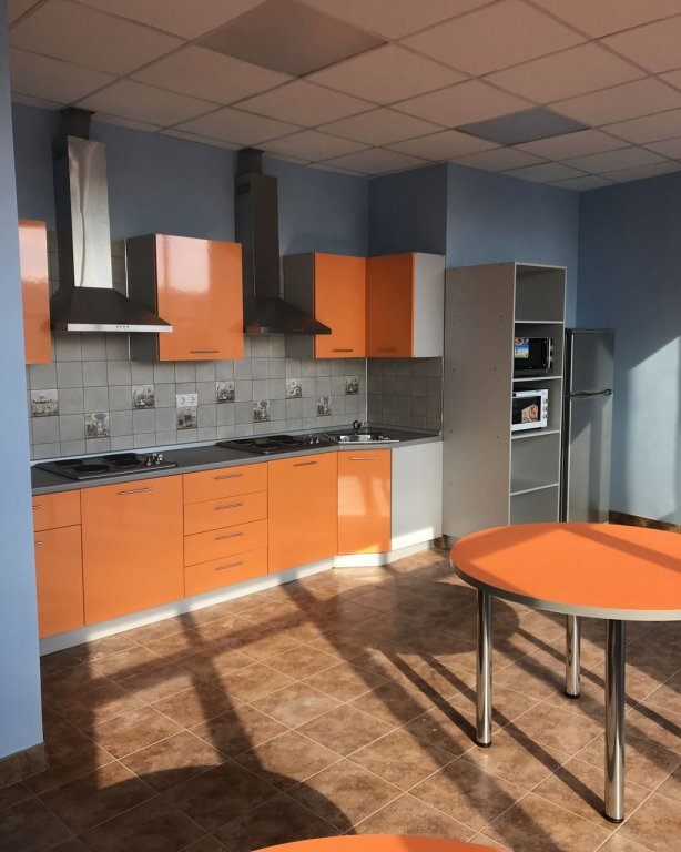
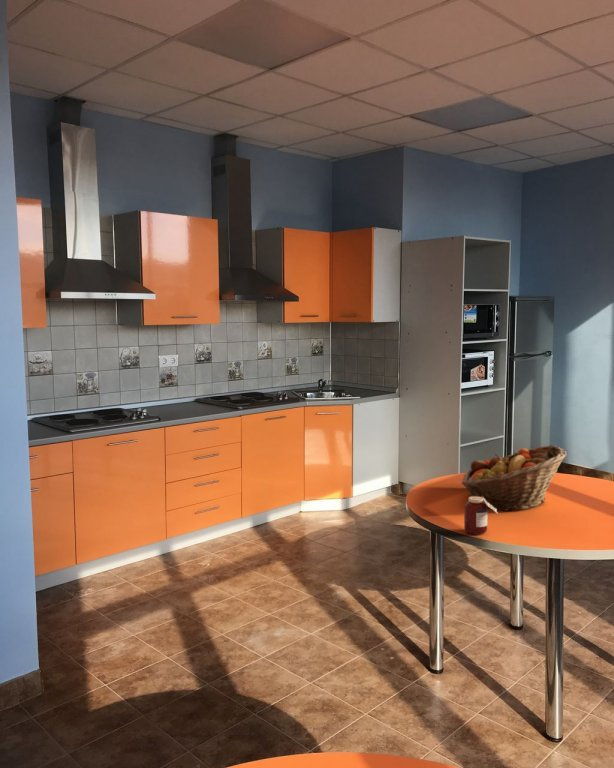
+ jar [463,496,499,535]
+ fruit basket [461,444,567,512]
